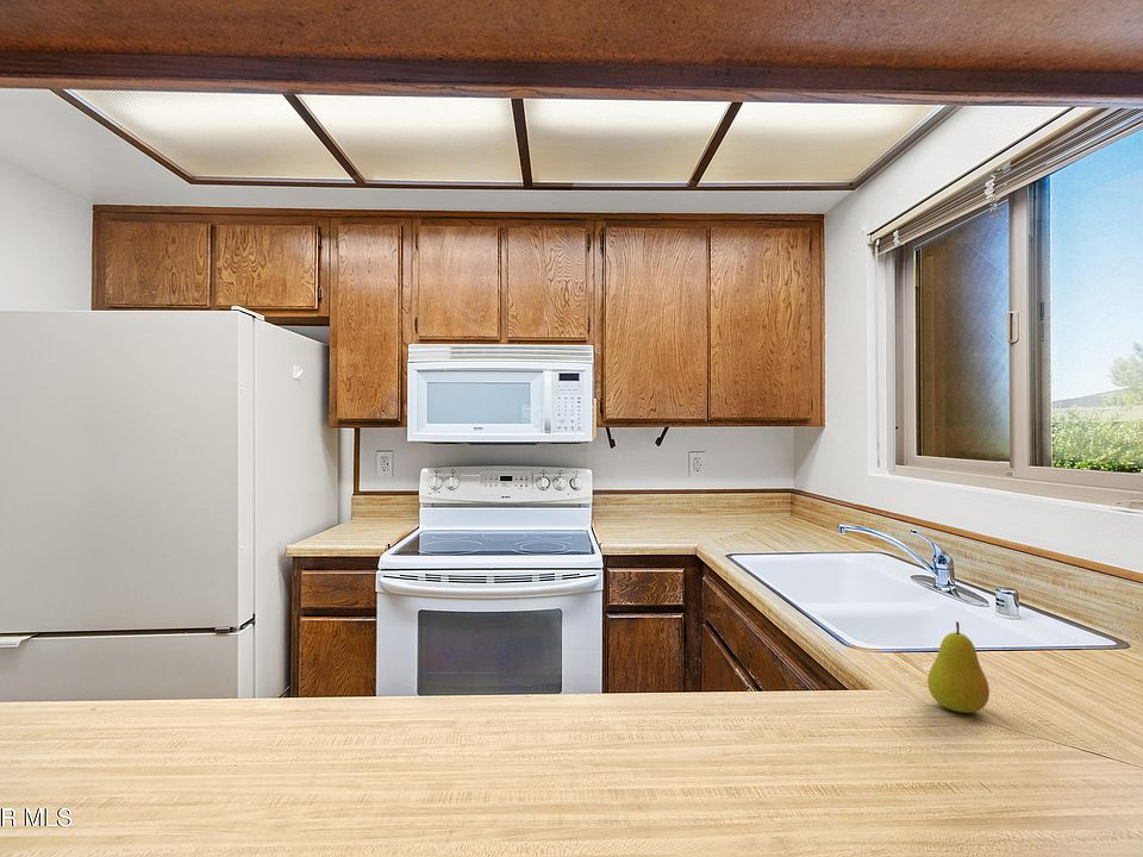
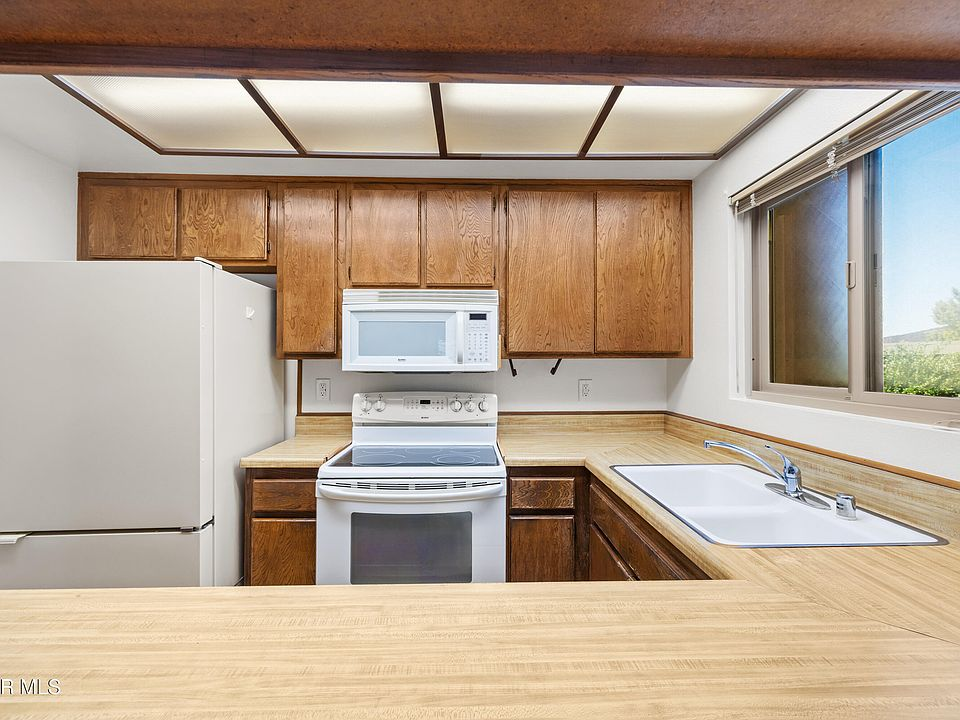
- fruit [926,620,991,714]
